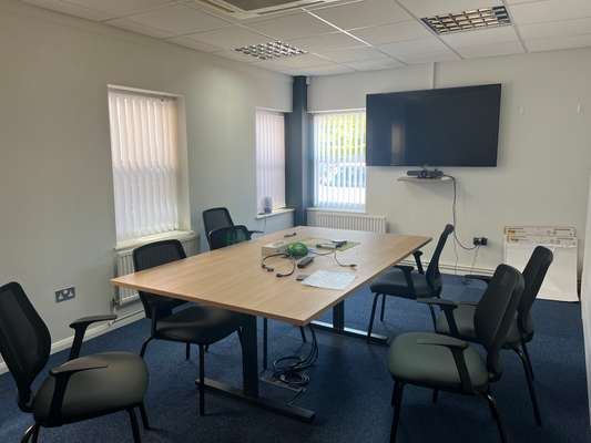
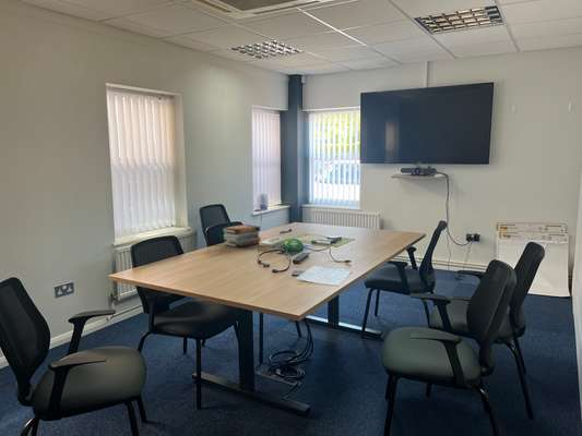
+ book stack [222,223,261,249]
